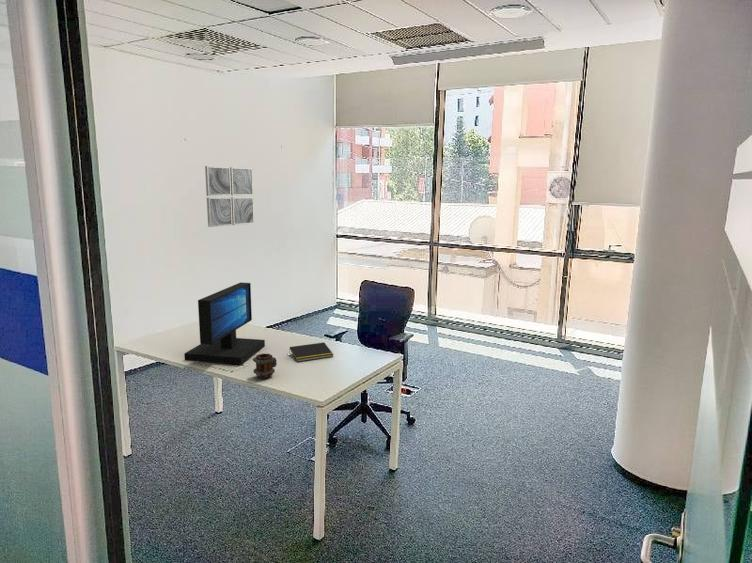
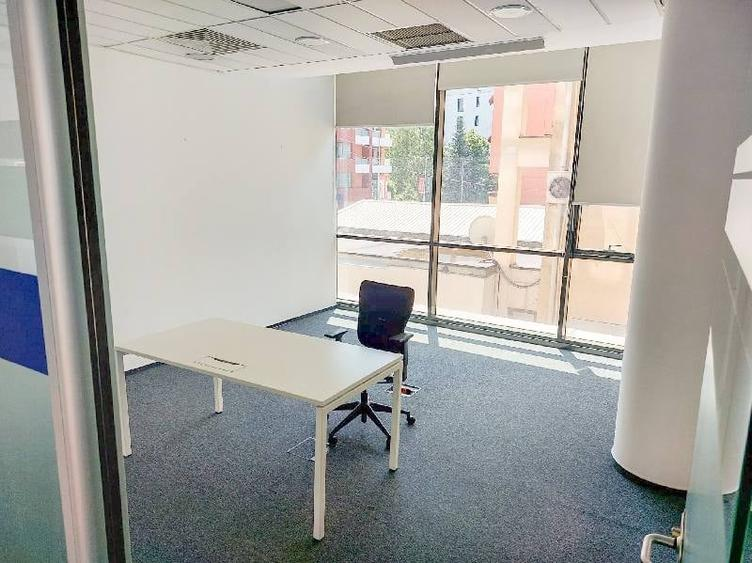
- notepad [288,341,334,363]
- monitor [183,281,266,366]
- wall art [204,165,255,228]
- mug [252,352,278,380]
